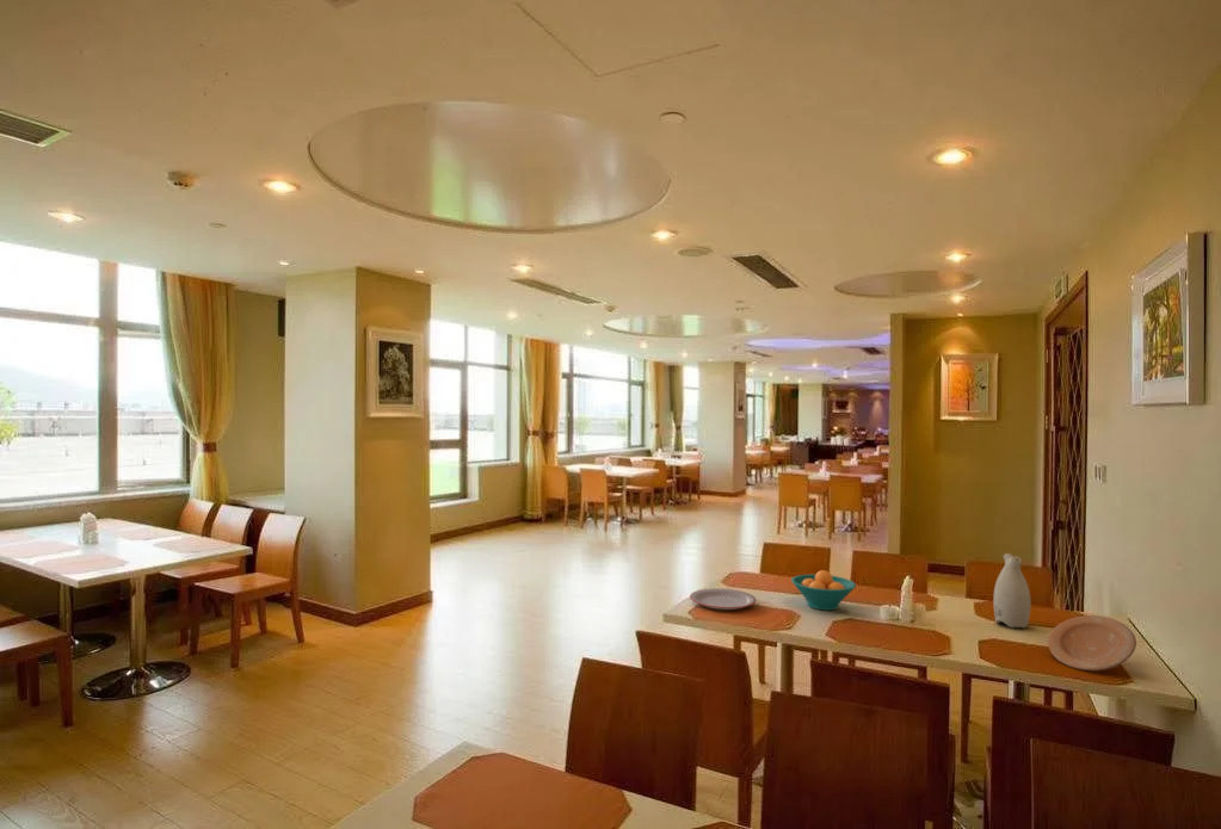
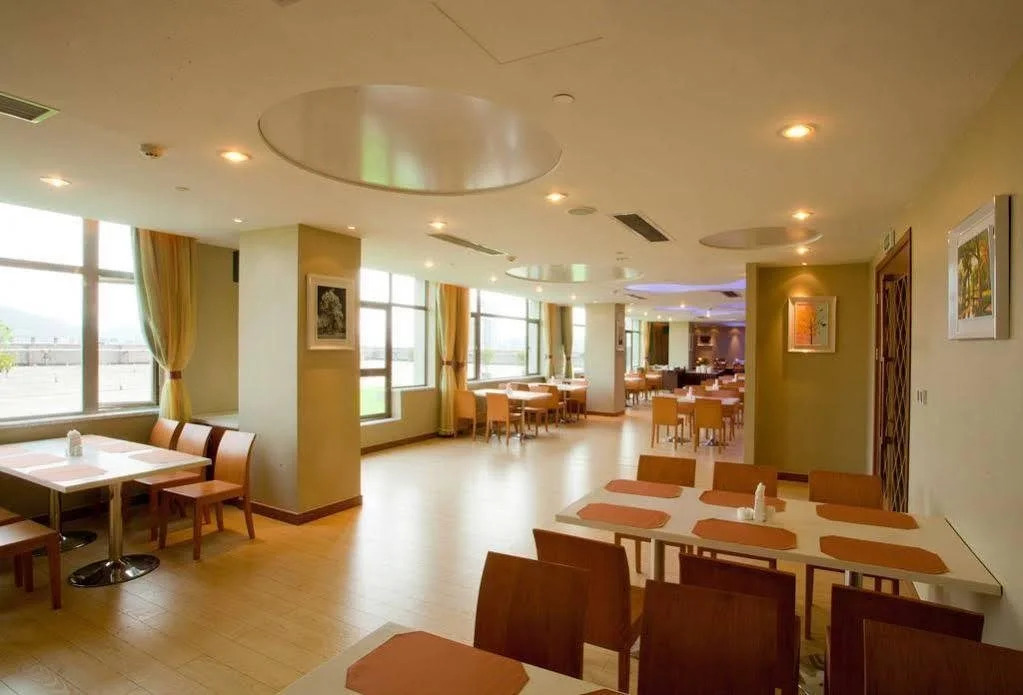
- vase [993,552,1032,629]
- fruit bowl [790,569,857,612]
- plate [1047,614,1137,672]
- plate [689,587,757,611]
